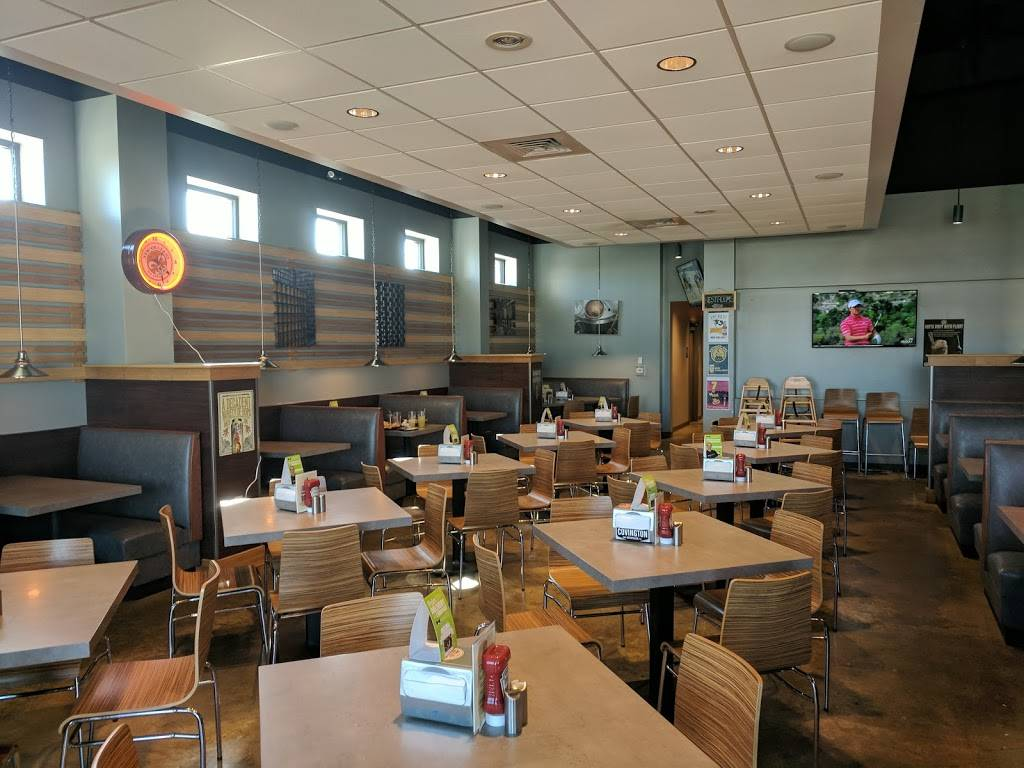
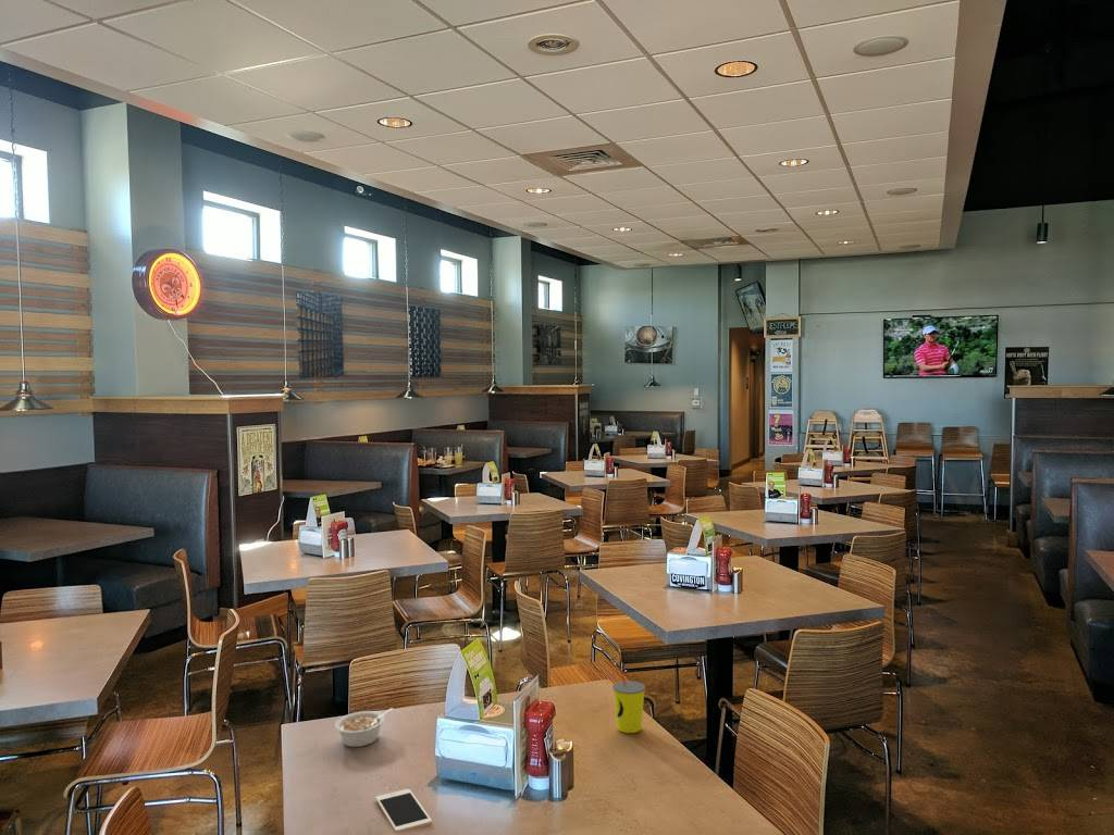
+ cell phone [374,788,433,834]
+ straw [611,665,646,734]
+ legume [334,707,394,748]
